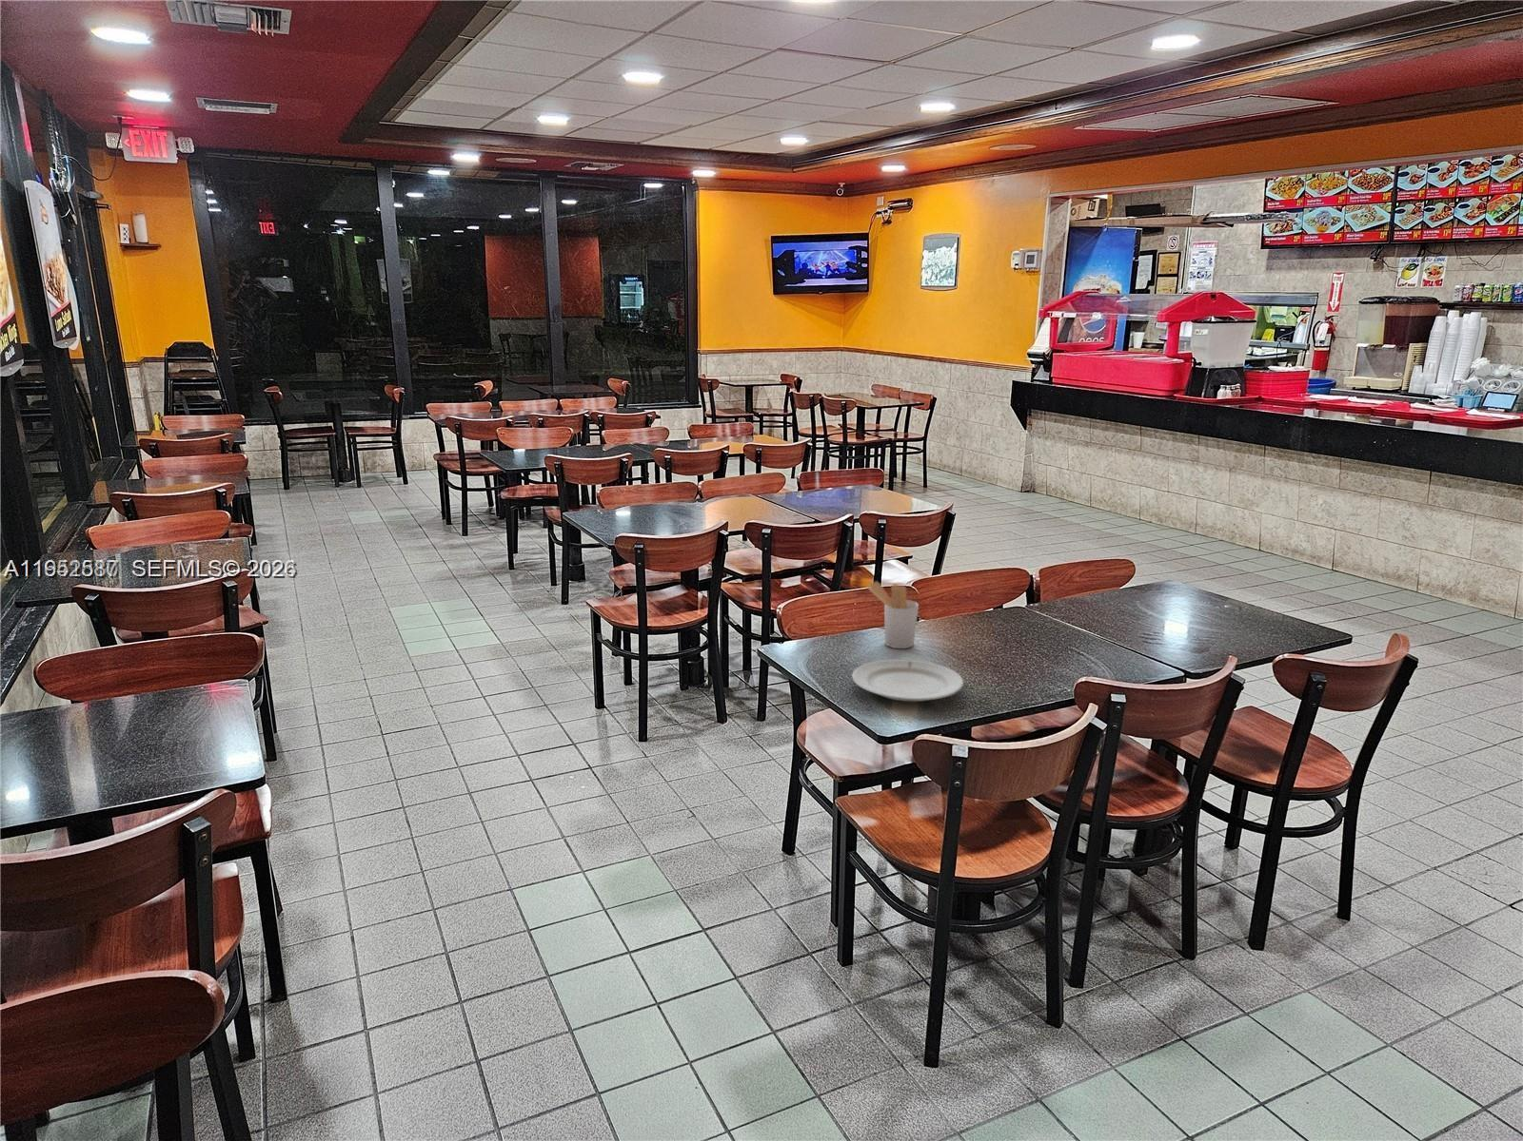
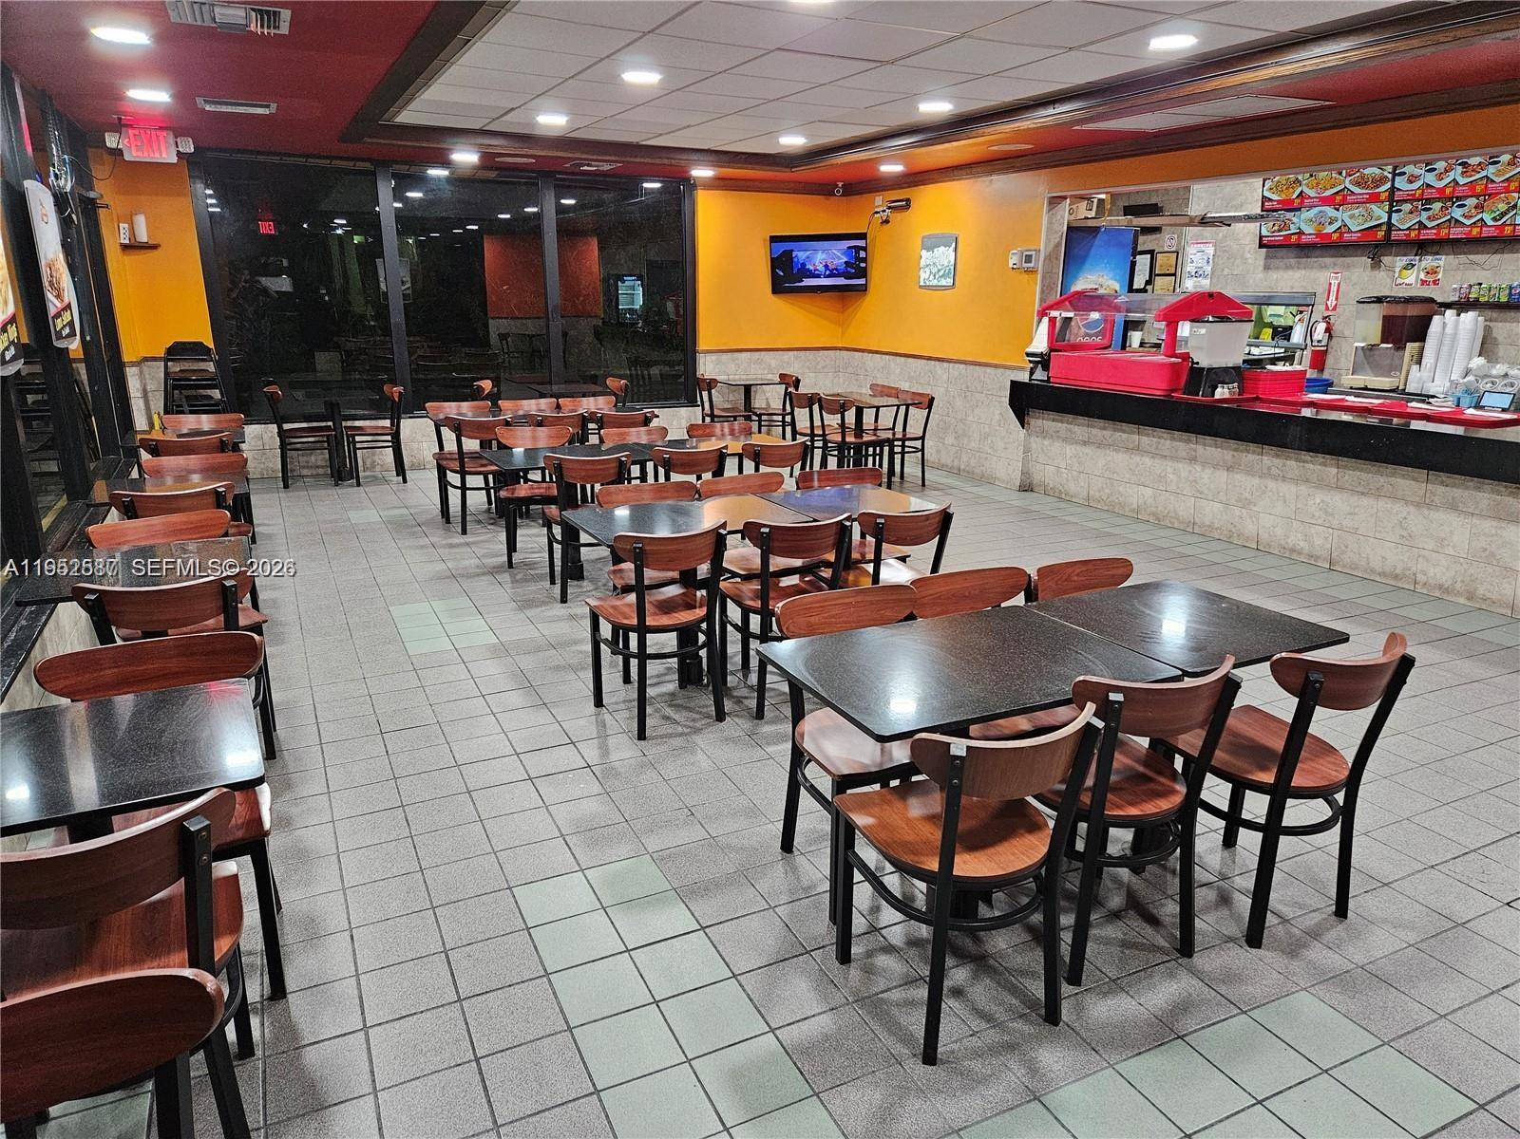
- utensil holder [866,580,920,650]
- chinaware [851,659,964,702]
